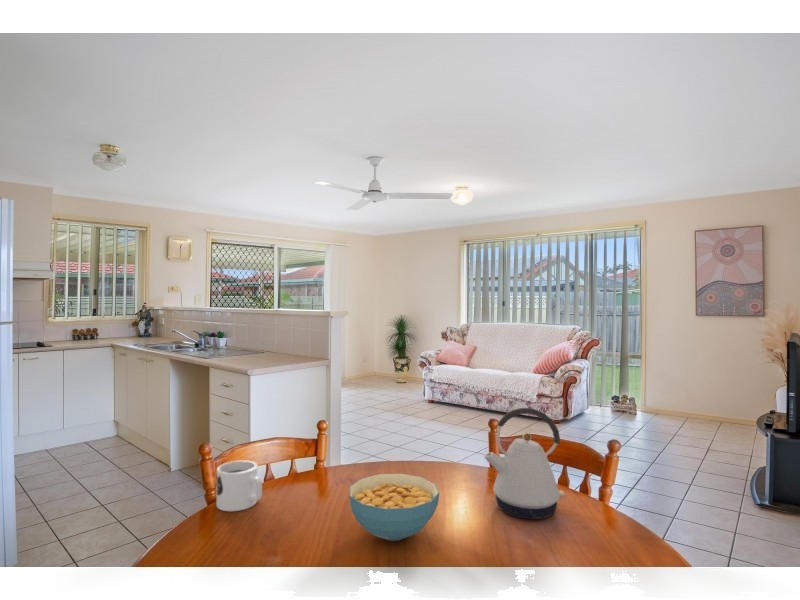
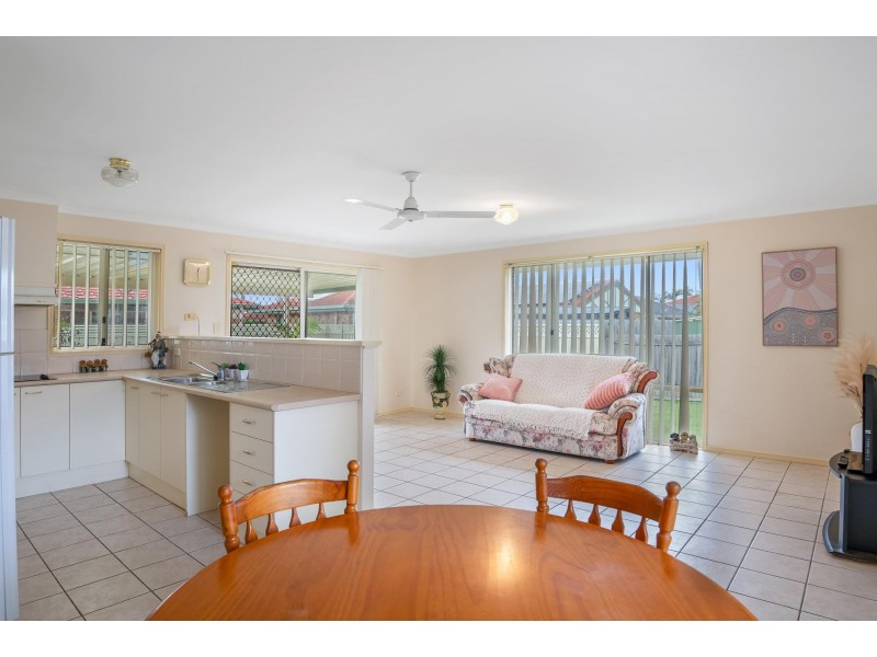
- kettle [483,407,566,520]
- mug [215,459,263,512]
- cereal bowl [349,473,440,542]
